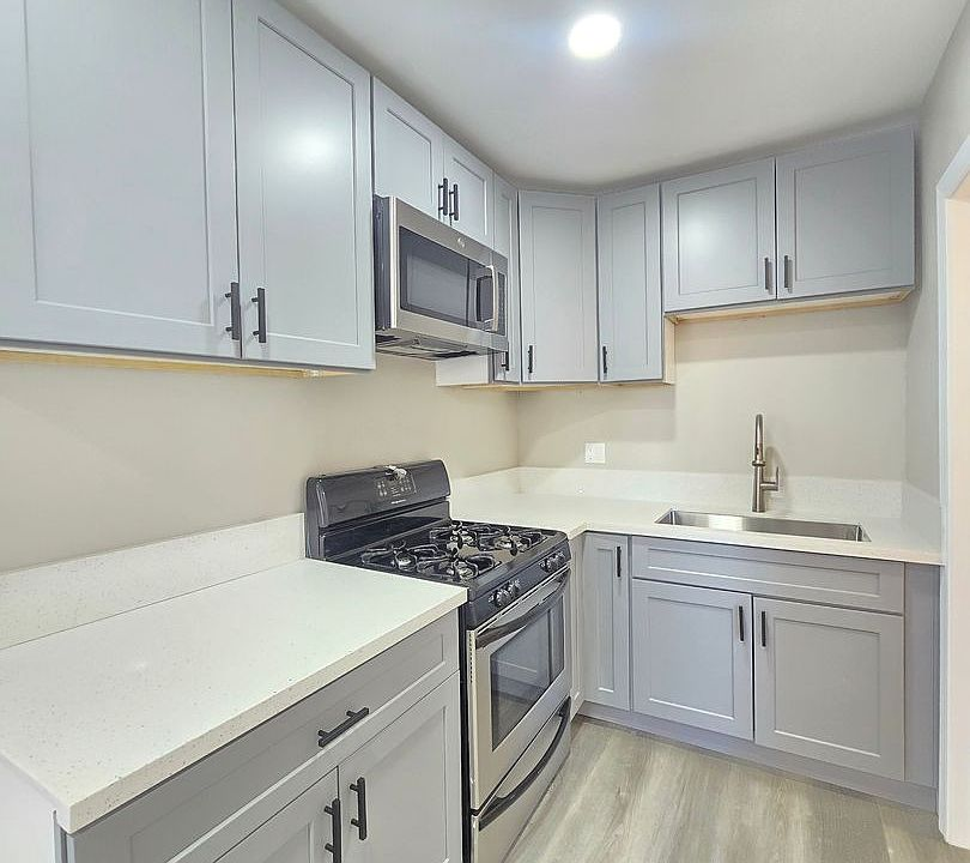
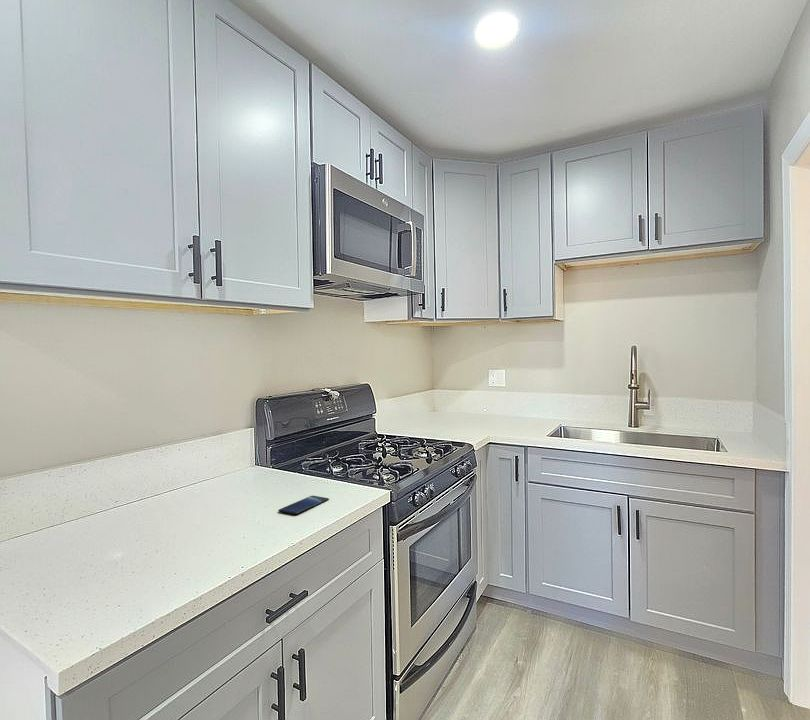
+ smartphone [277,495,330,515]
